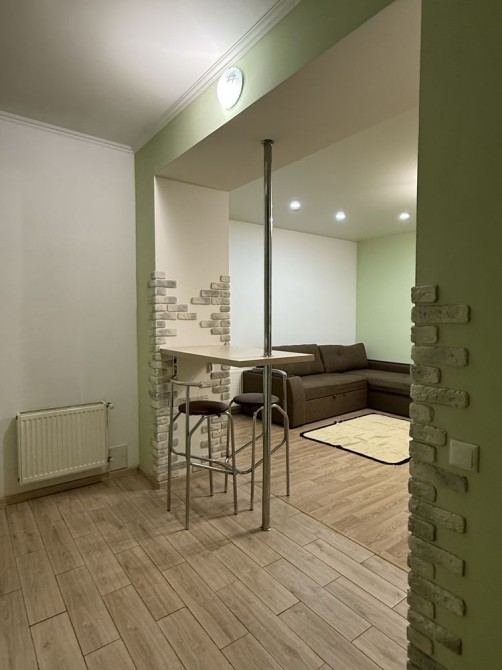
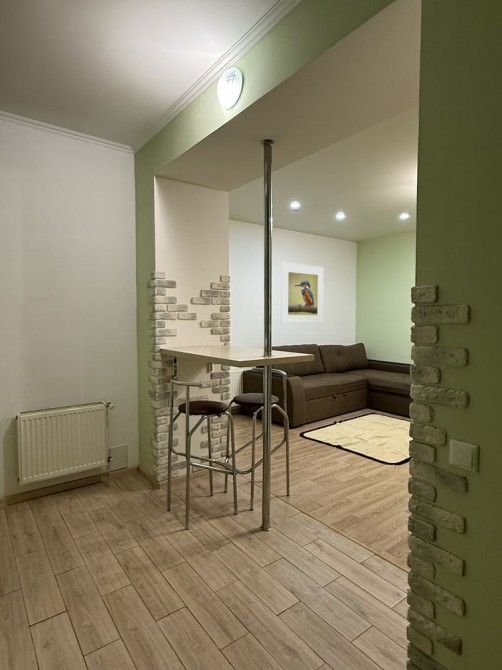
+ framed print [280,261,325,324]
